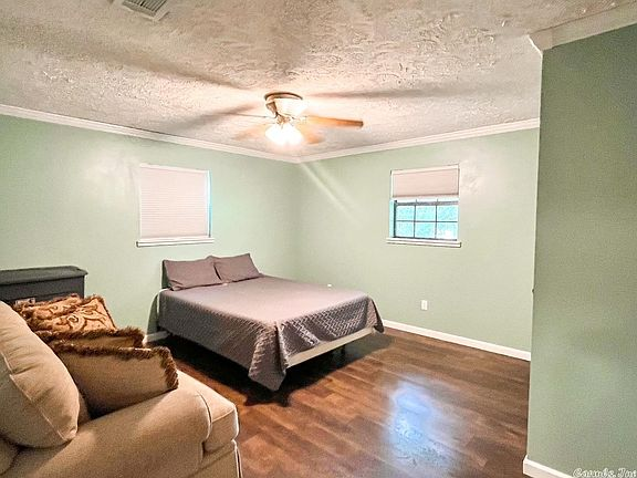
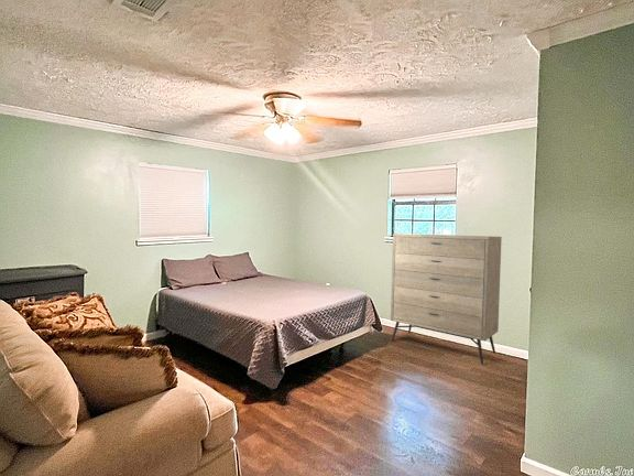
+ dresser [390,232,503,365]
